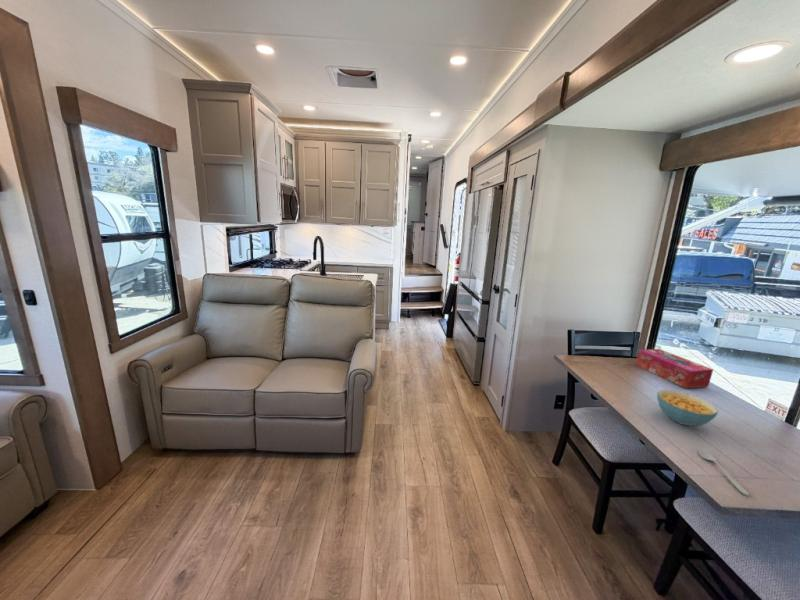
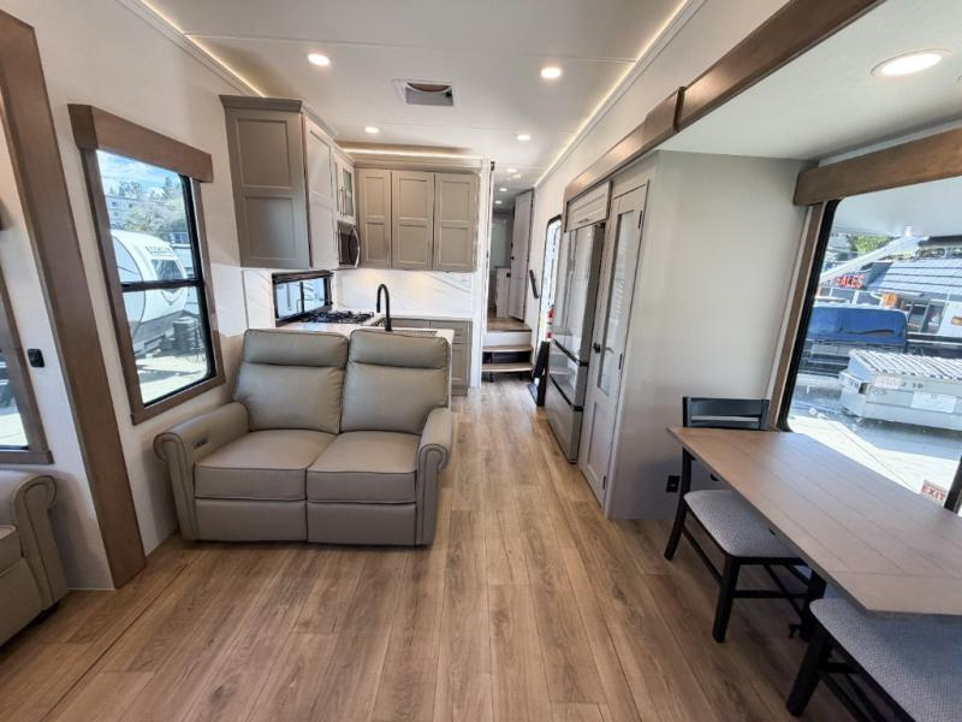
- spoon [697,447,750,496]
- tissue box [635,348,714,389]
- cereal bowl [656,389,719,427]
